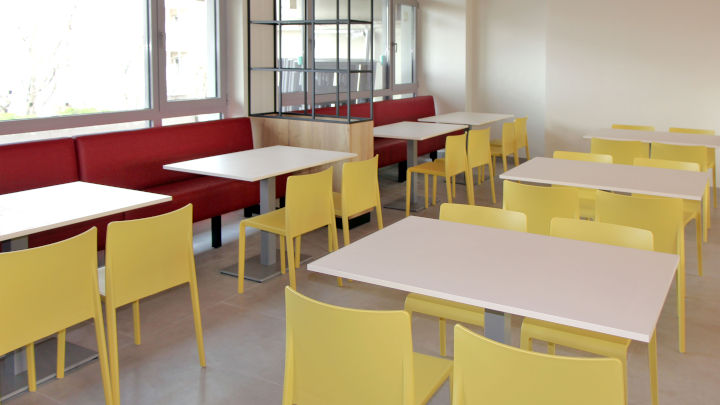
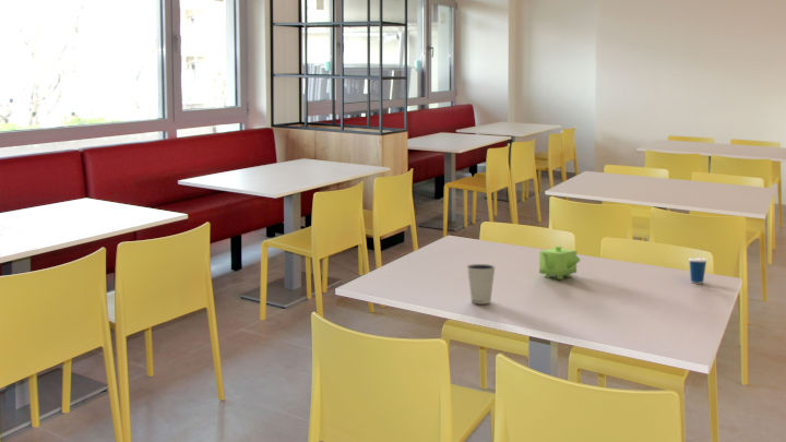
+ dixie cup [466,263,497,304]
+ teapot [538,246,582,280]
+ cup [688,247,708,284]
